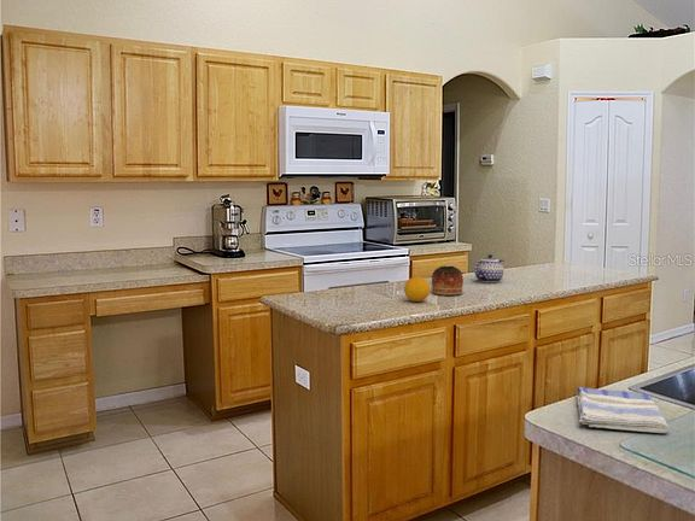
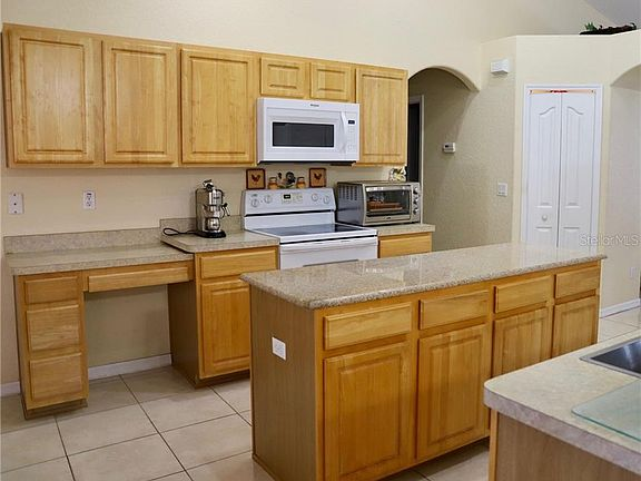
- fruit [403,275,431,303]
- bowl [431,265,465,297]
- teapot [473,253,504,283]
- dish towel [576,386,671,434]
